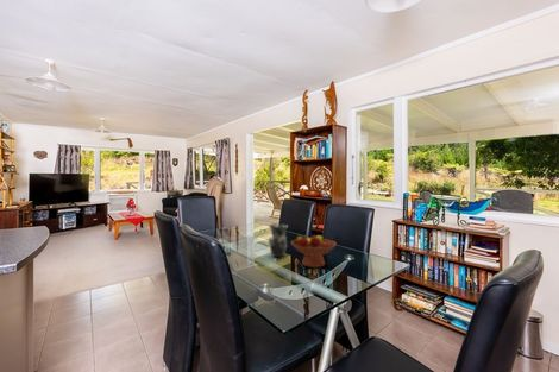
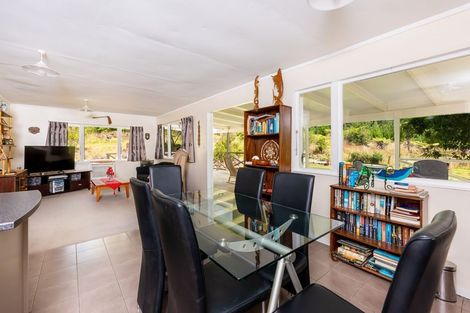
- vase [268,222,289,258]
- fruit bowl [290,233,338,269]
